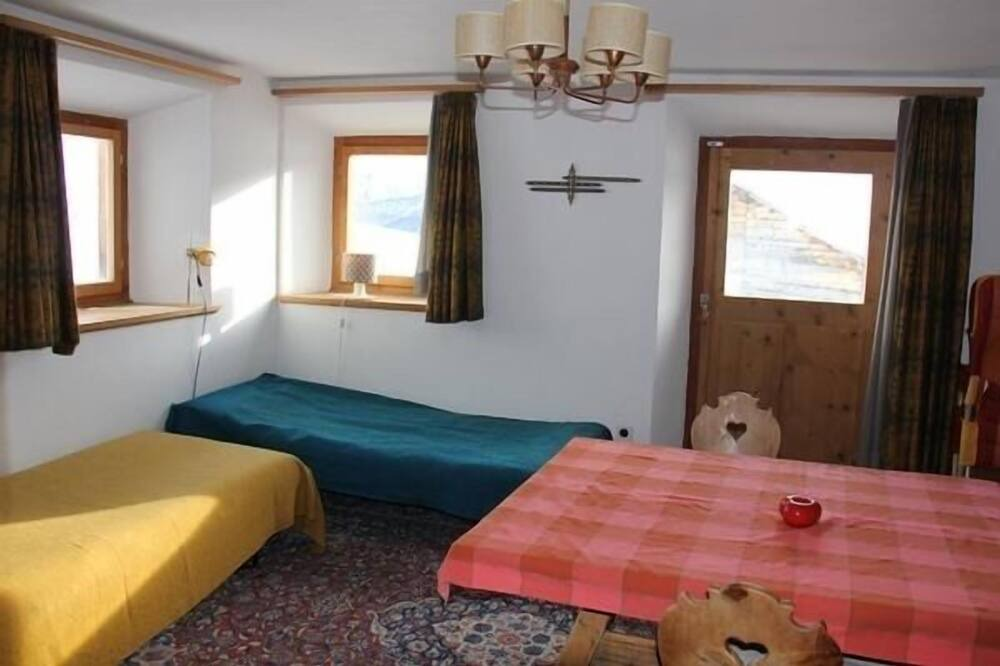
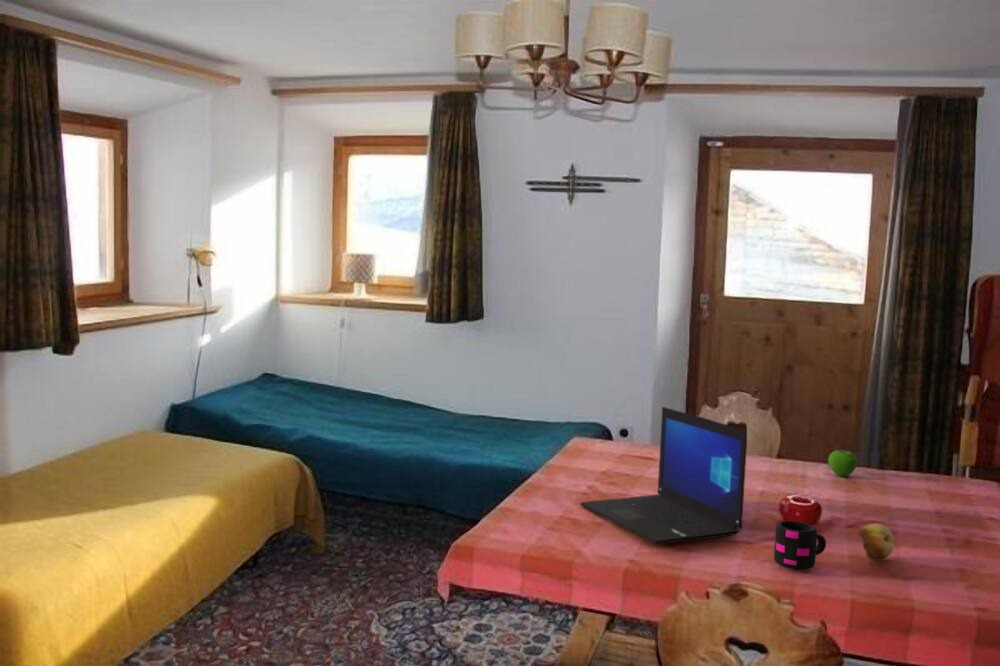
+ fruit [858,523,895,562]
+ laptop [579,406,748,545]
+ mug [773,520,827,571]
+ apple [827,449,858,477]
